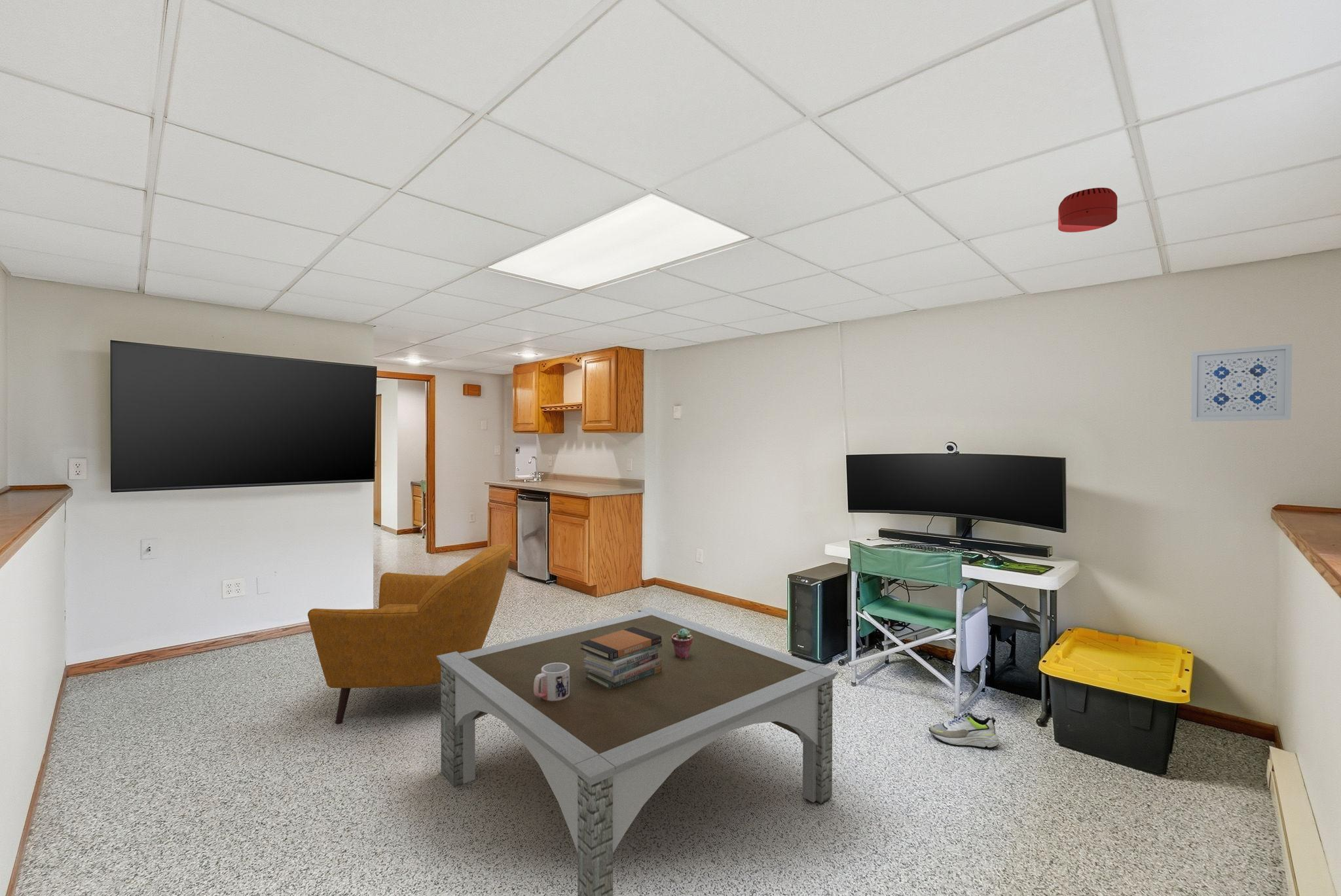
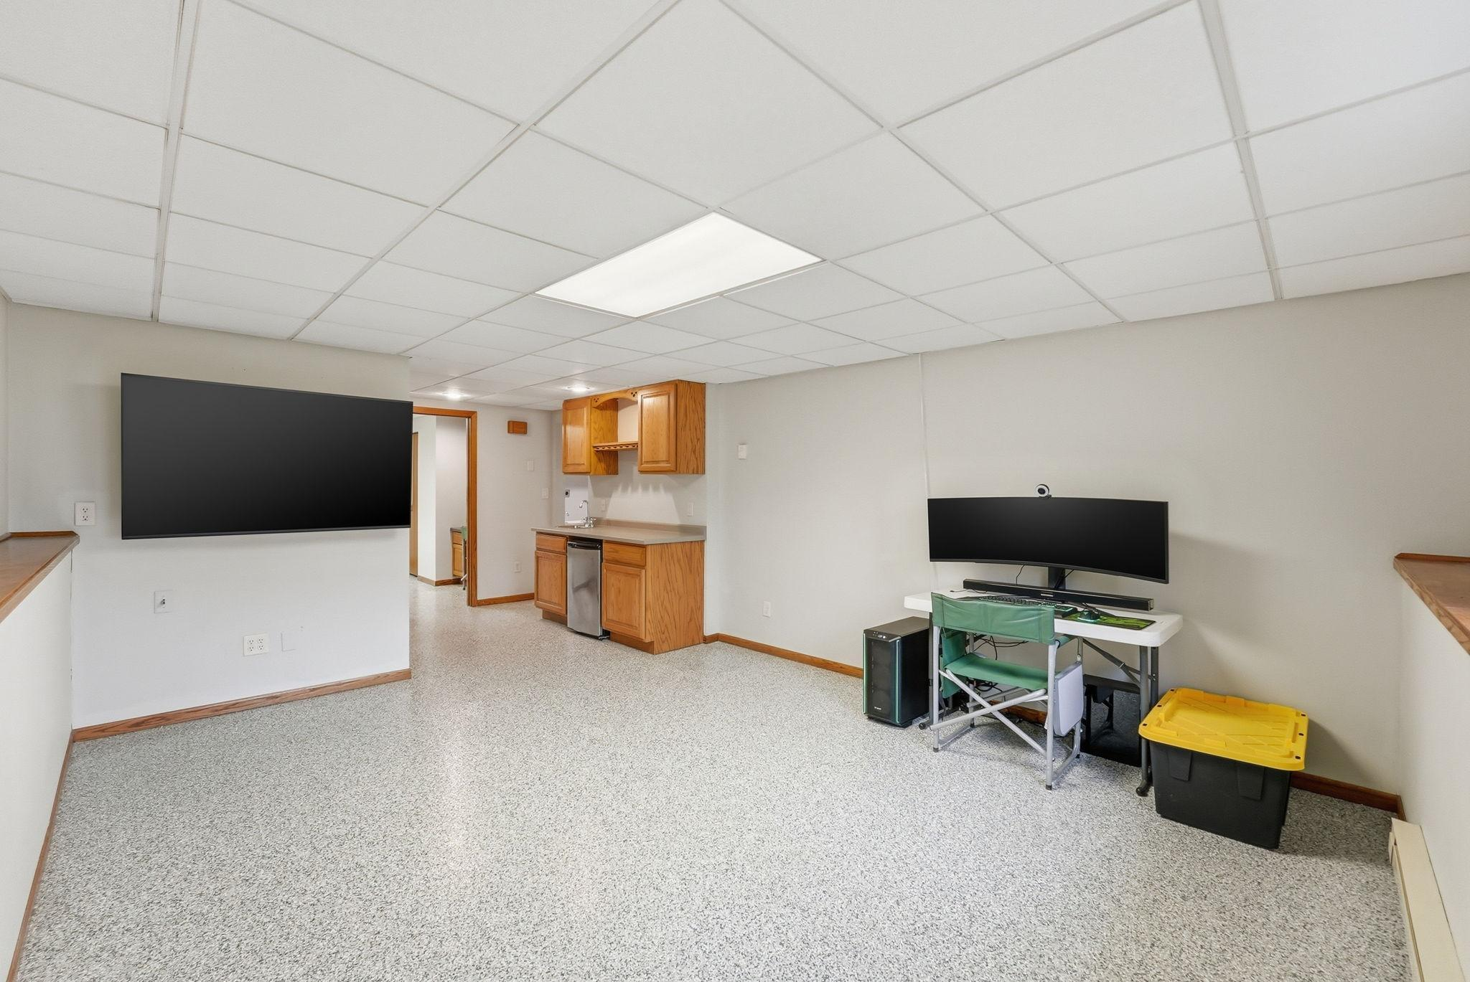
- armchair [307,543,513,725]
- mug [534,662,570,701]
- book stack [581,627,662,690]
- coffee table [437,607,839,896]
- smoke detector [1057,187,1118,233]
- potted succulent [672,628,693,658]
- shoe [928,711,1000,749]
- wall art [1190,344,1293,422]
